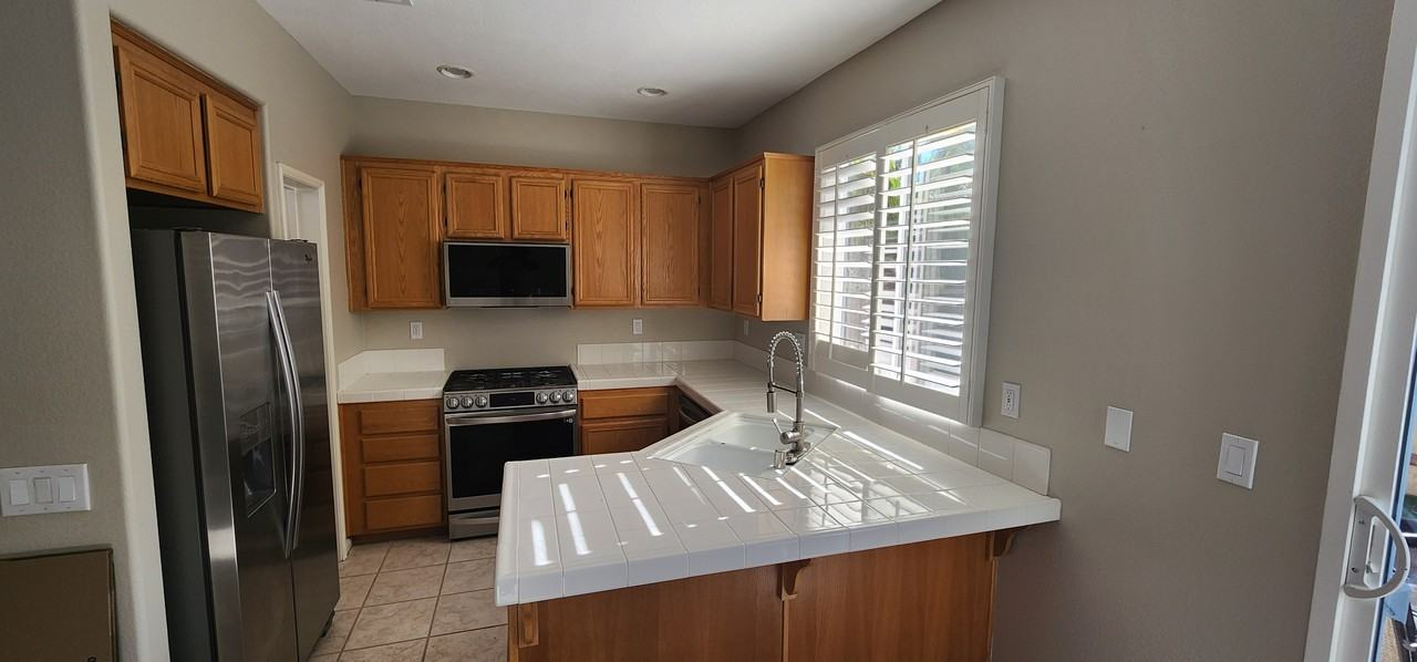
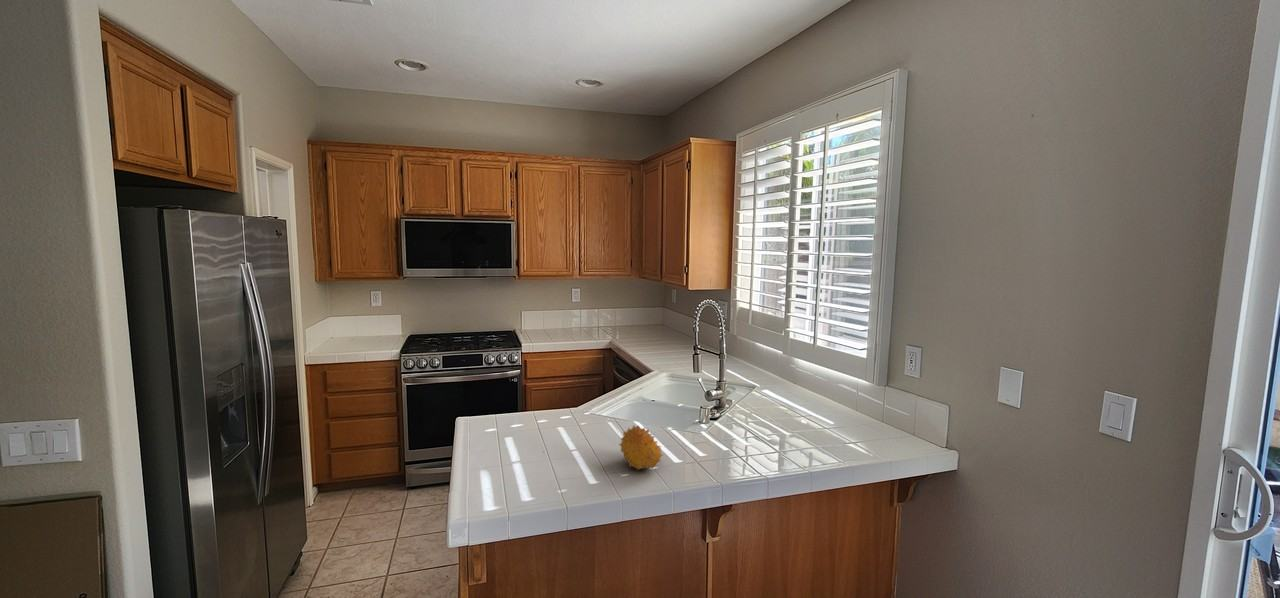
+ fruit [618,424,664,471]
